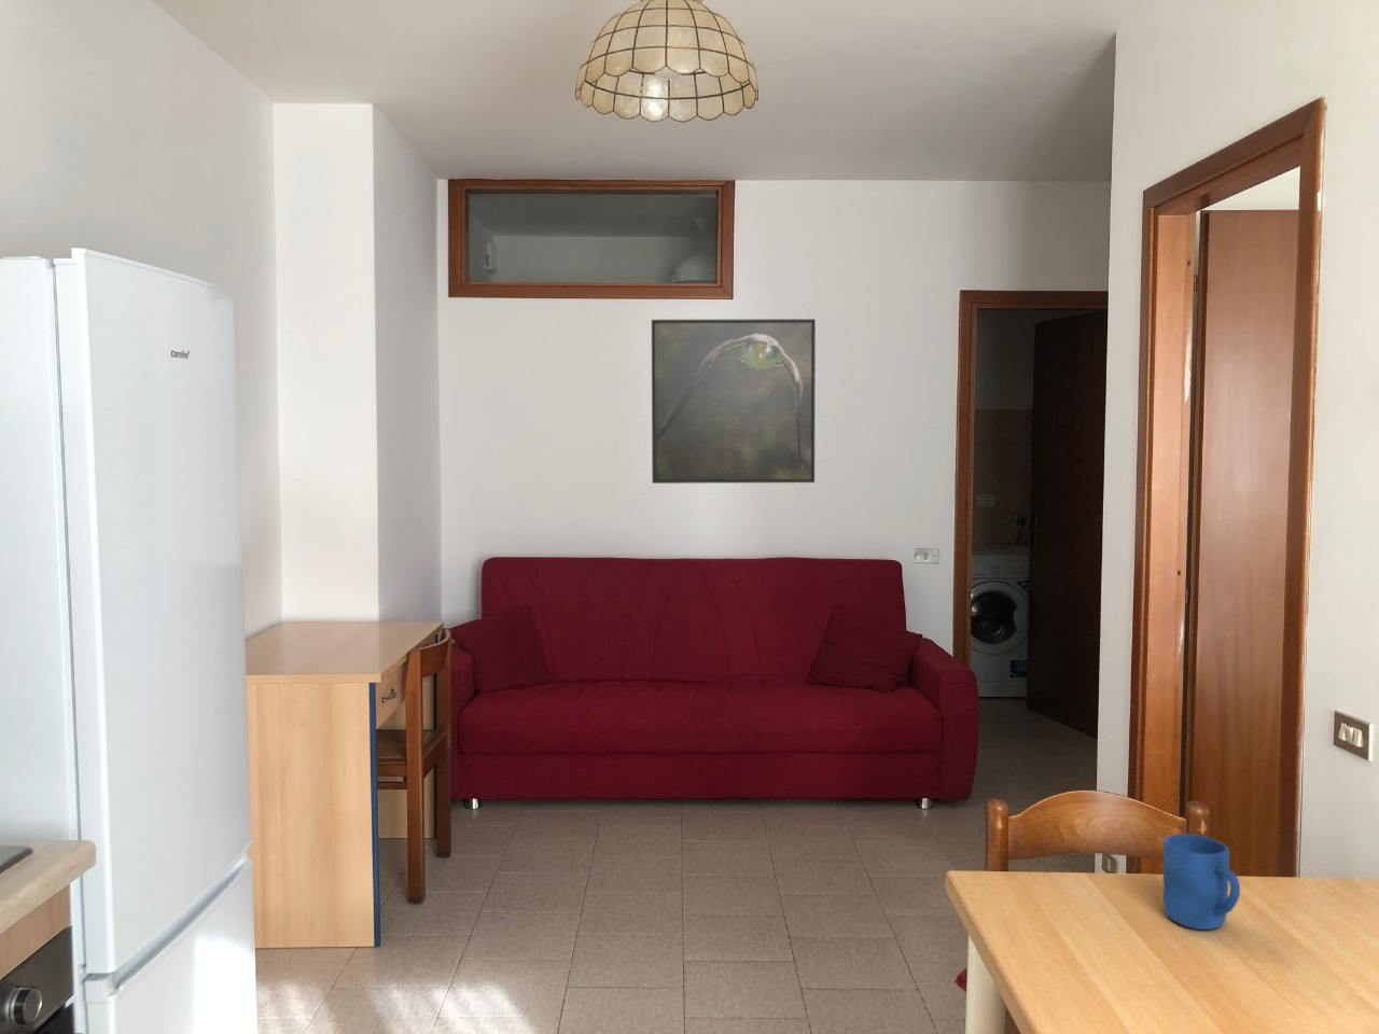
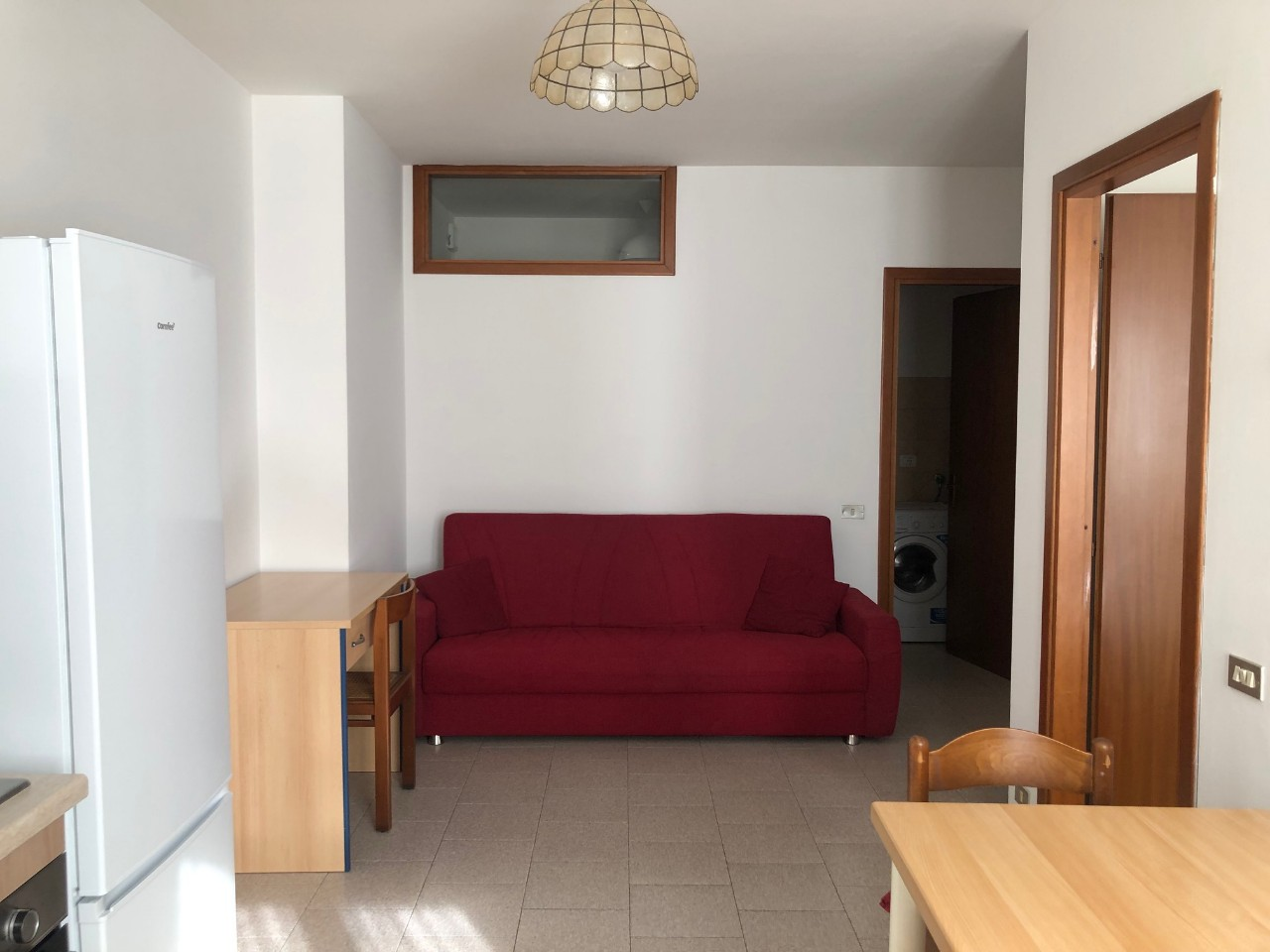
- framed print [650,318,817,484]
- mug [1163,833,1241,931]
